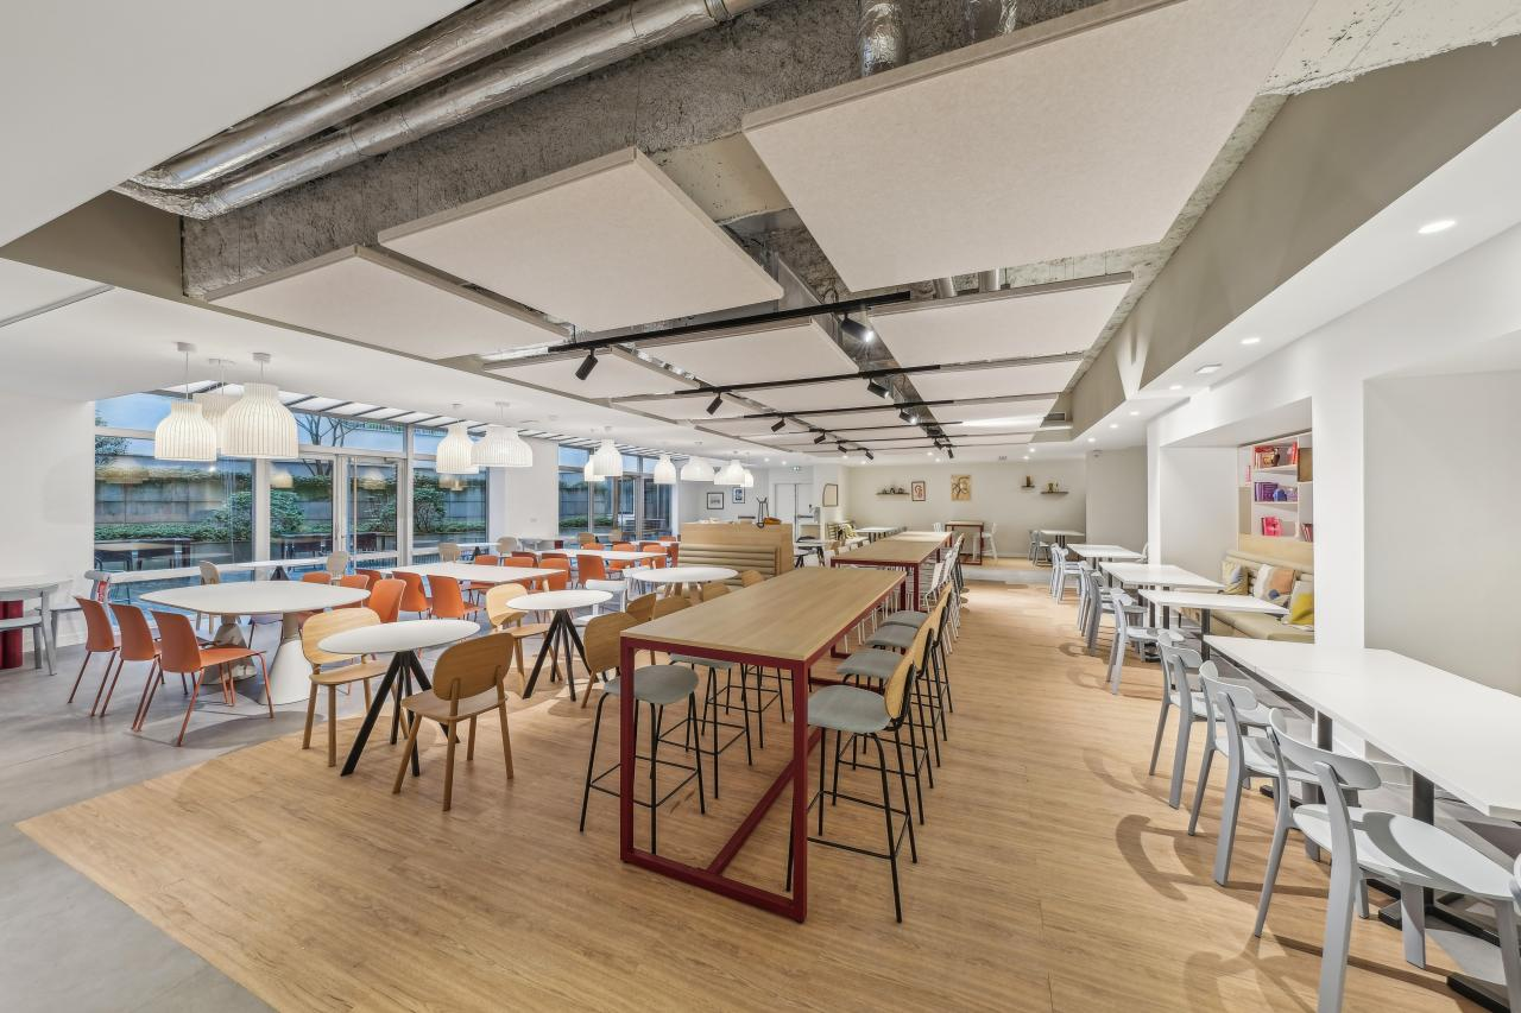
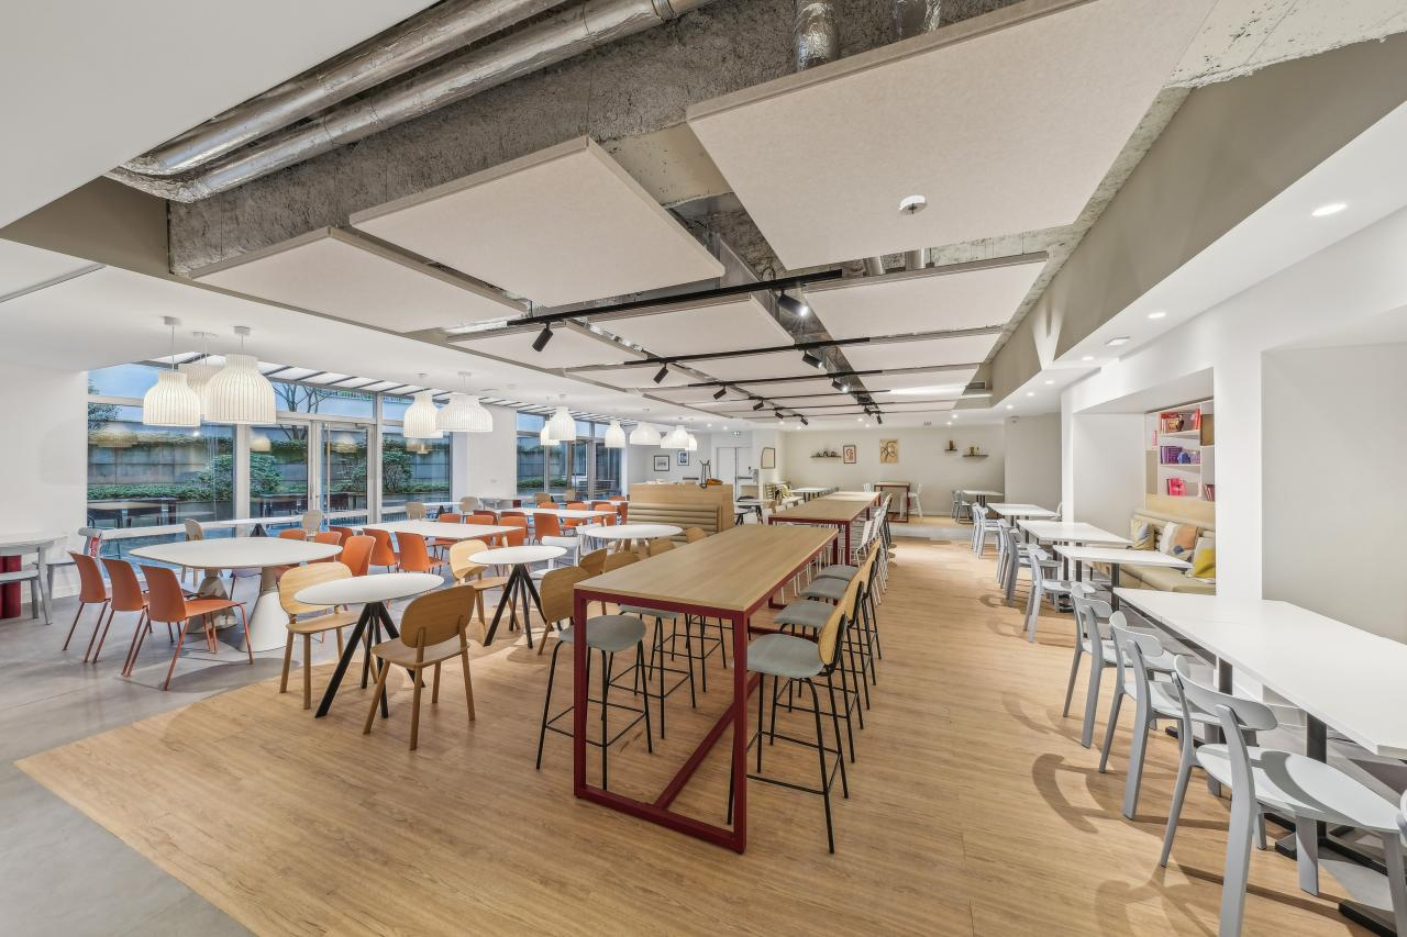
+ smoke detector [897,194,929,219]
